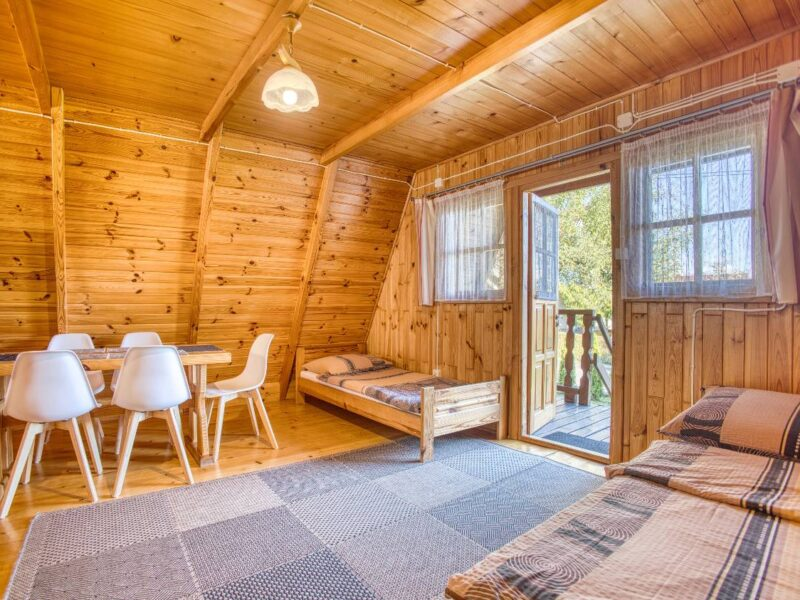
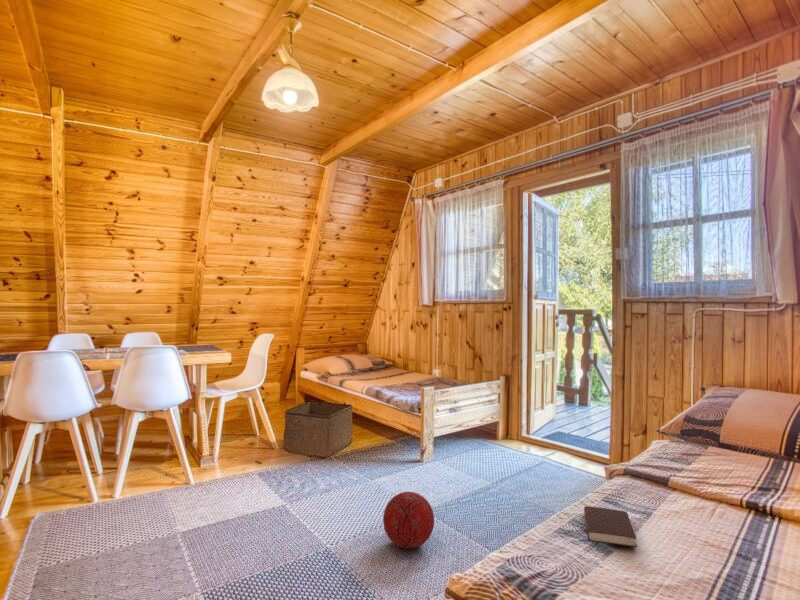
+ ball [382,491,435,550]
+ book [583,505,638,548]
+ storage bin [282,400,354,459]
